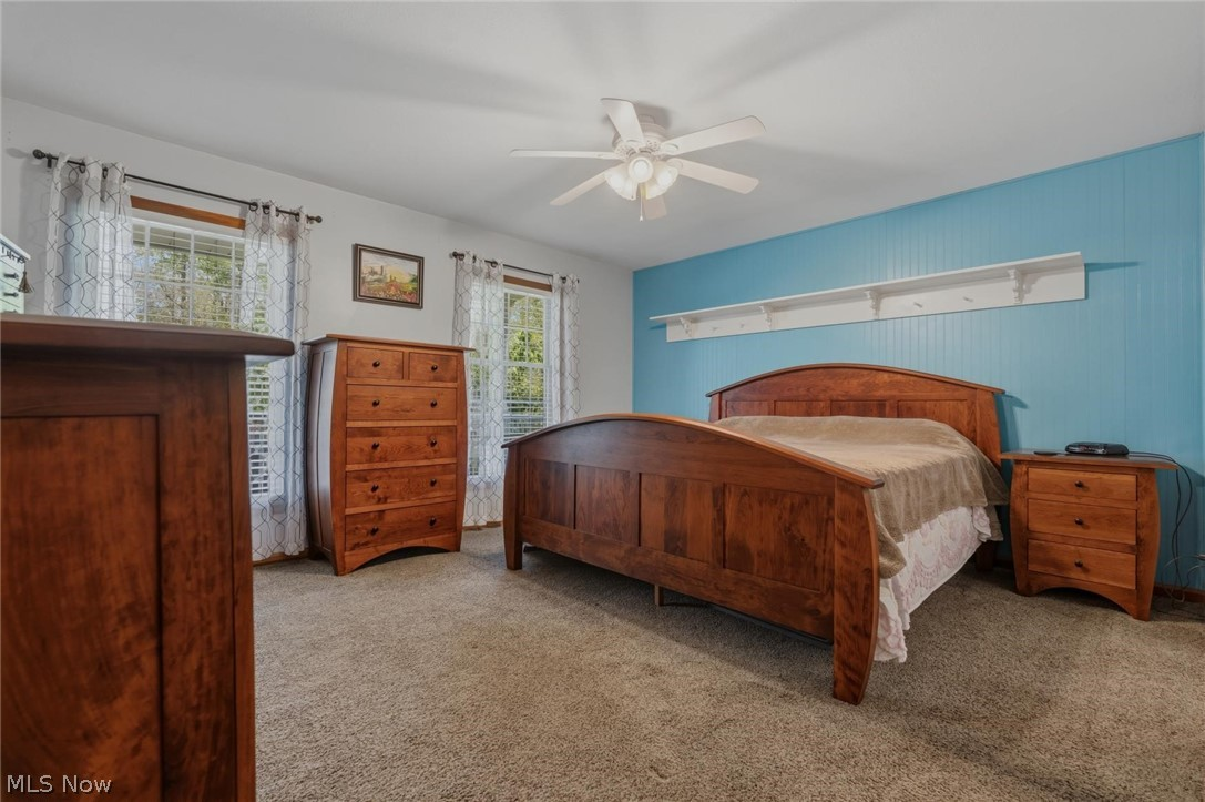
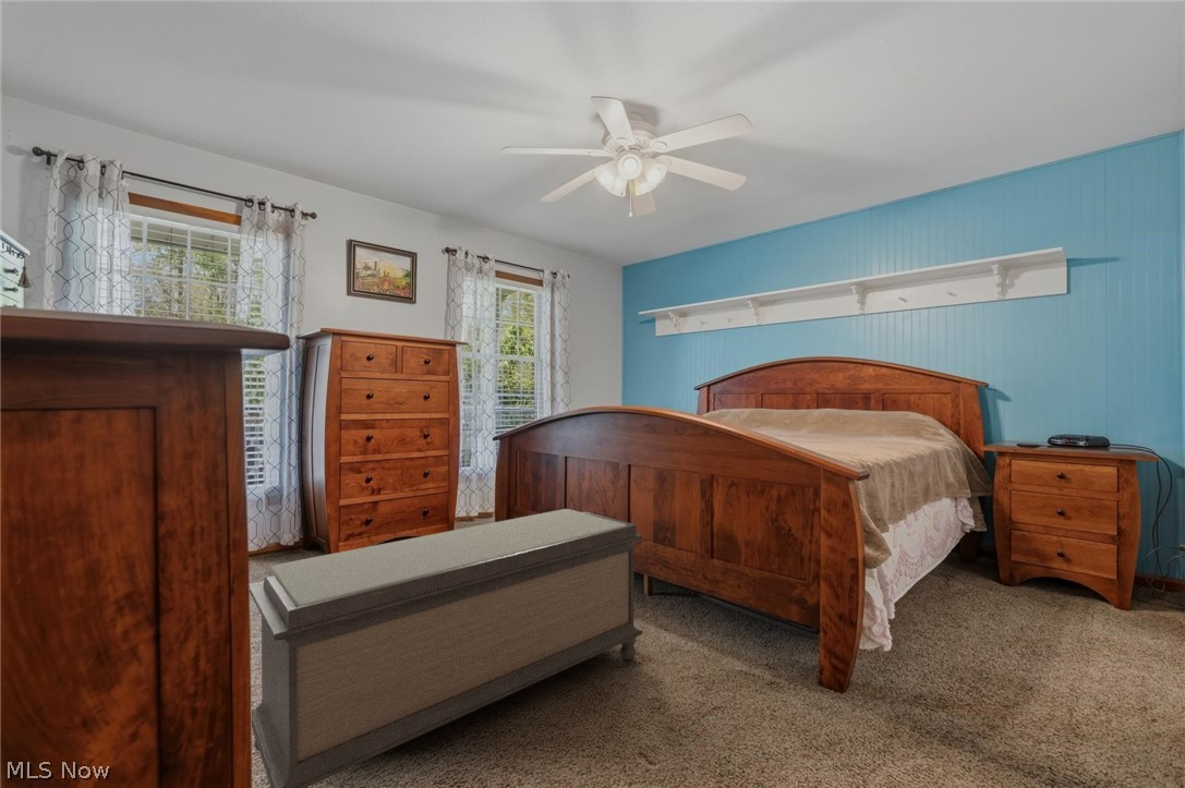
+ bench [249,508,644,788]
